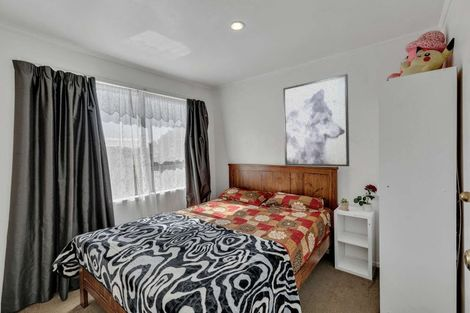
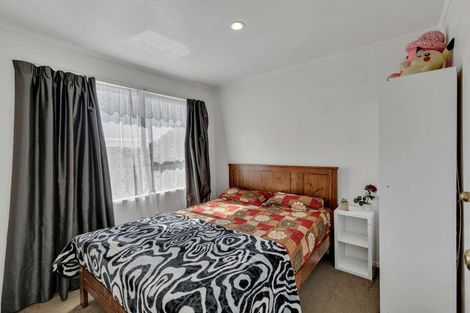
- wall art [282,73,350,167]
